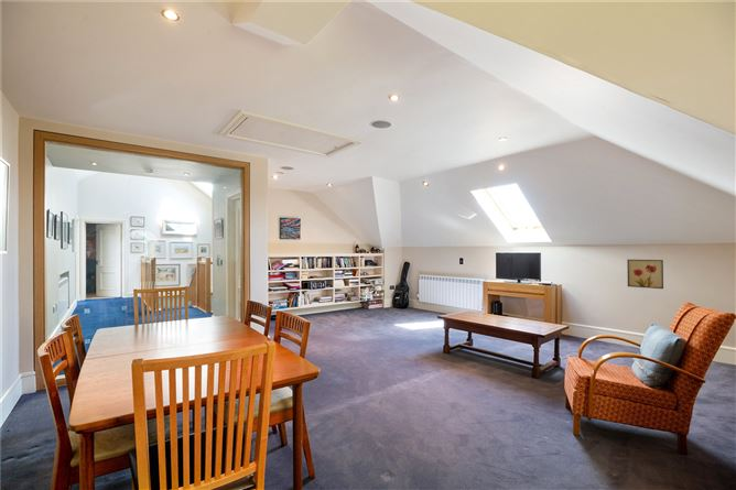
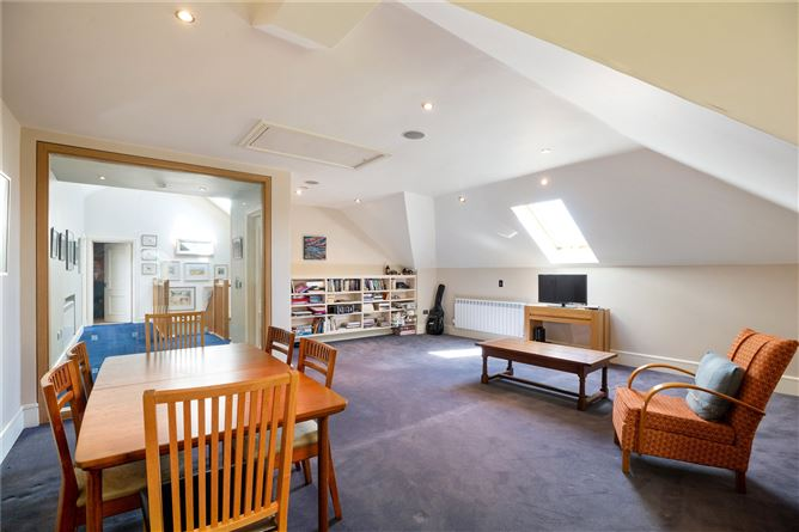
- wall art [626,259,664,290]
